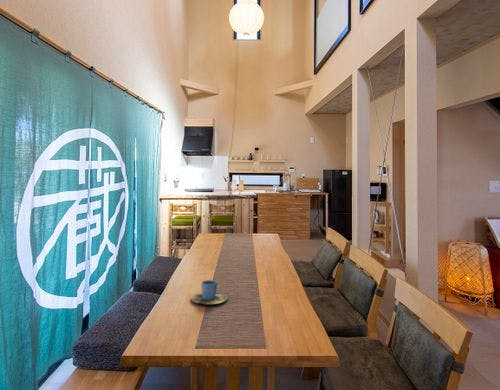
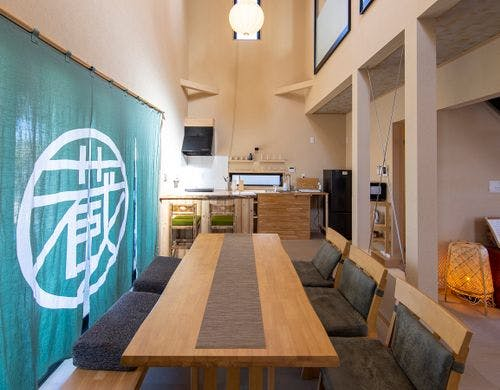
- cup [189,279,229,305]
